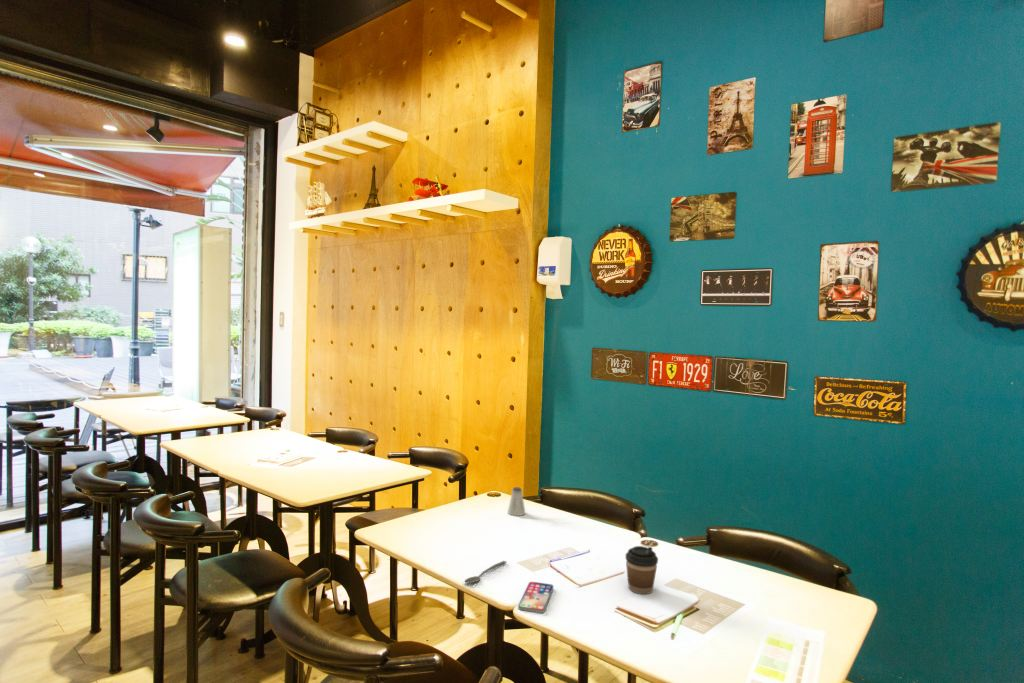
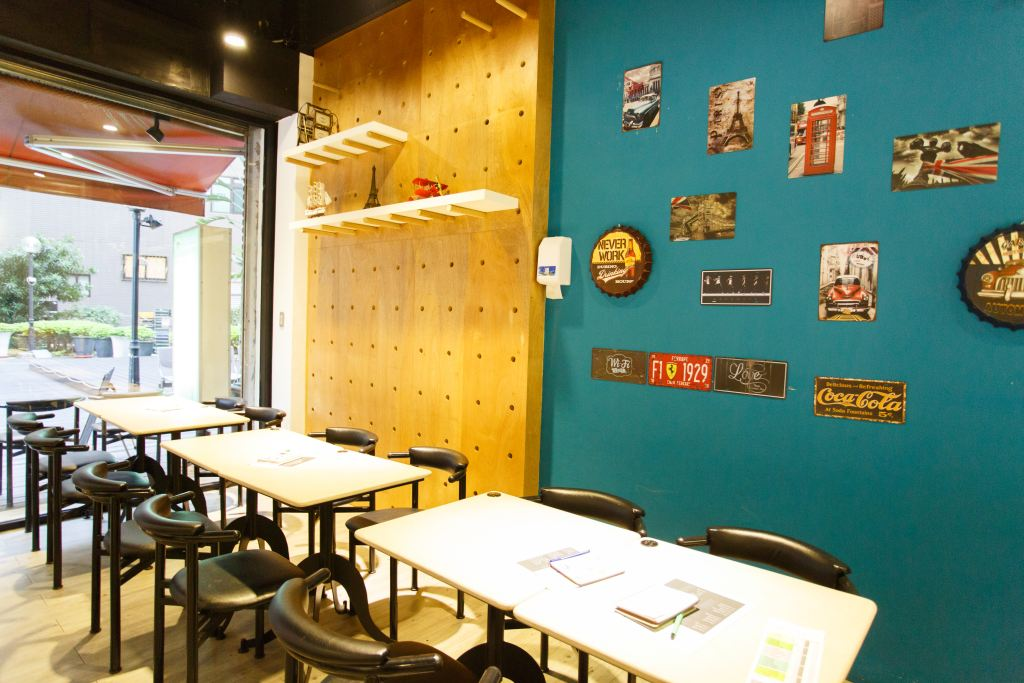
- saltshaker [507,486,526,517]
- spoon [464,560,507,584]
- smartphone [517,581,554,614]
- coffee cup [624,545,659,595]
